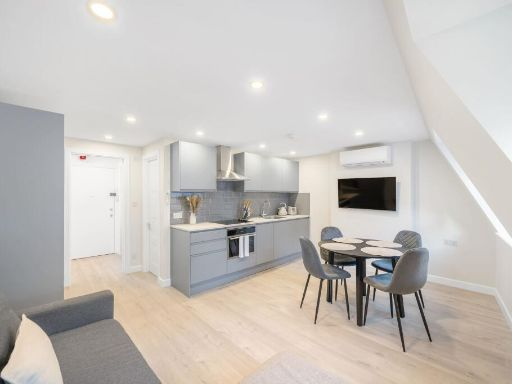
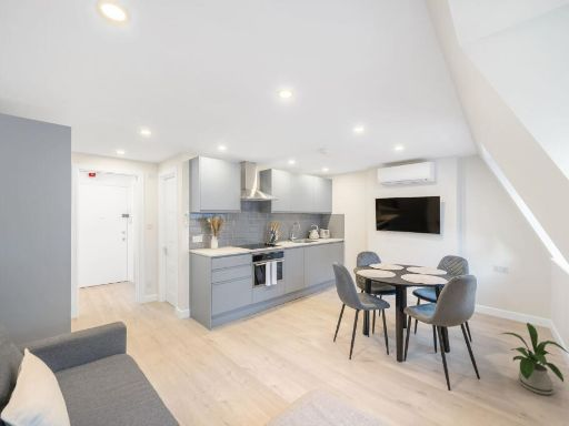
+ house plant [501,322,569,396]
